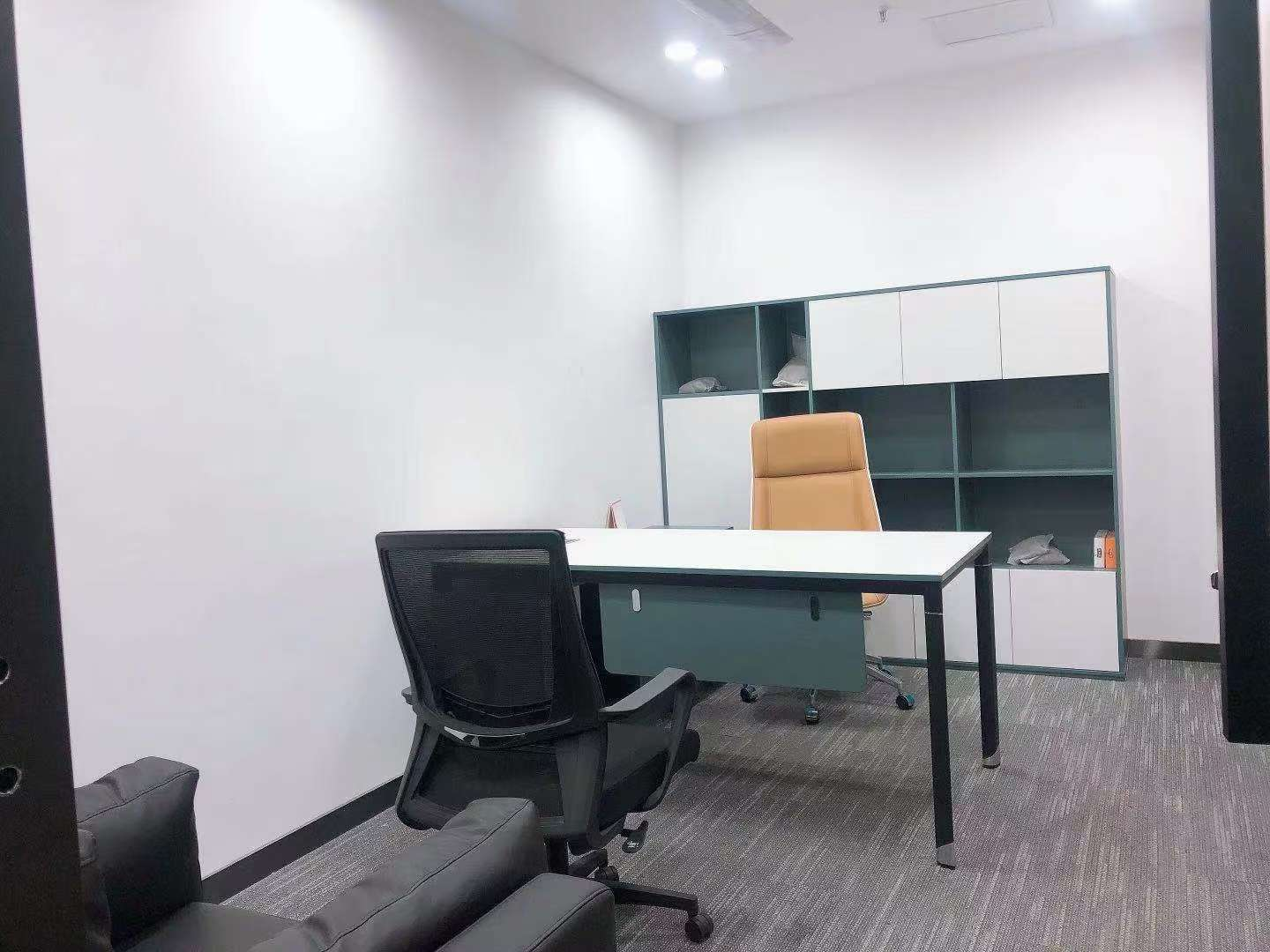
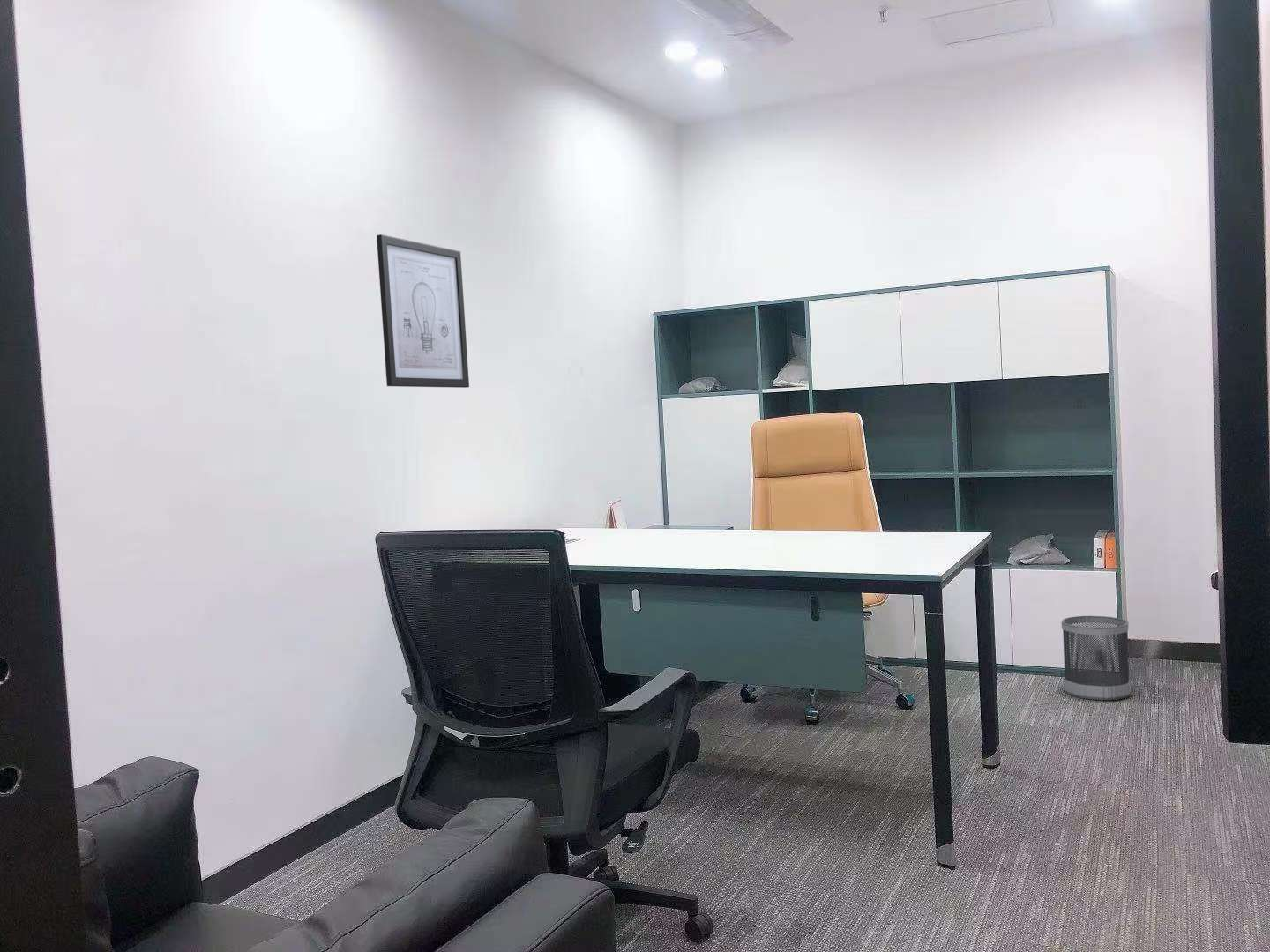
+ wall art [376,234,470,389]
+ wastebasket [1061,615,1132,701]
